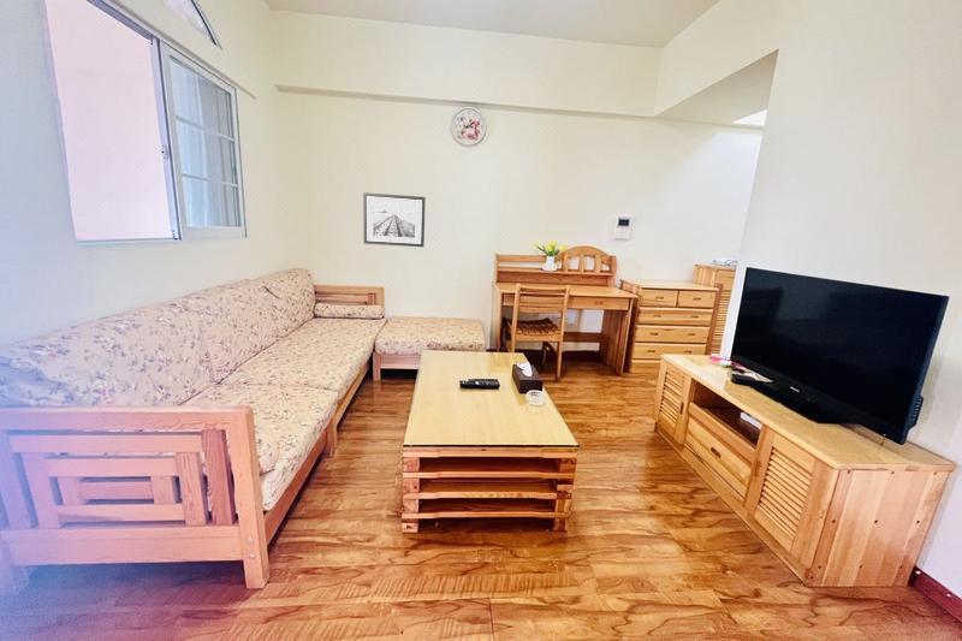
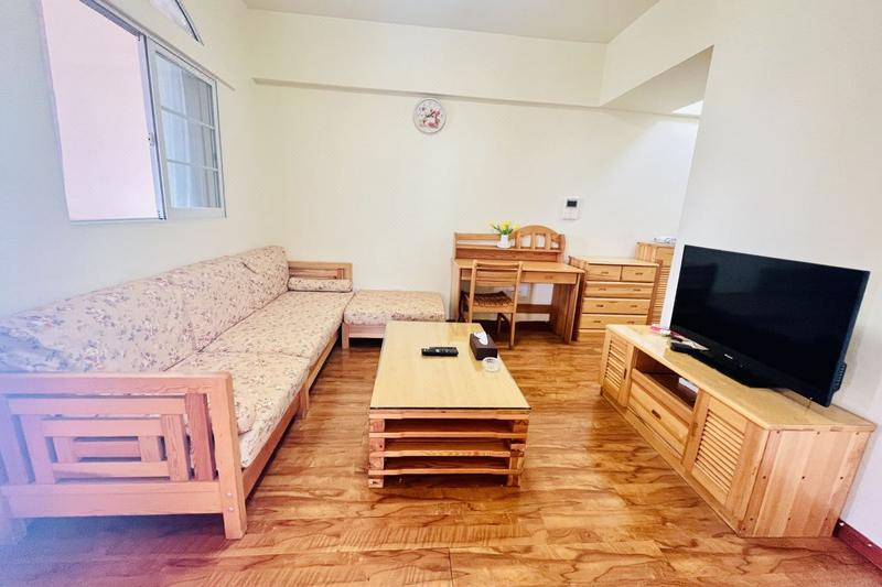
- wall art [362,191,427,248]
